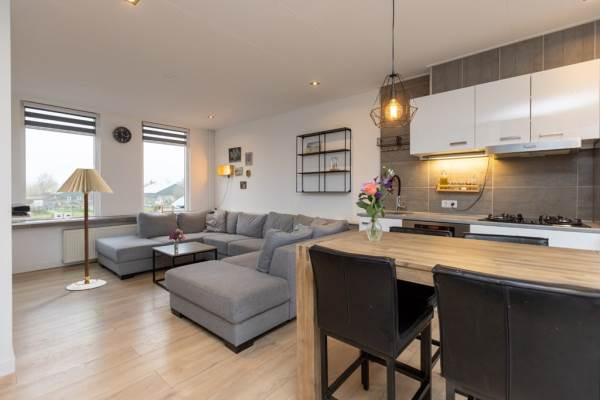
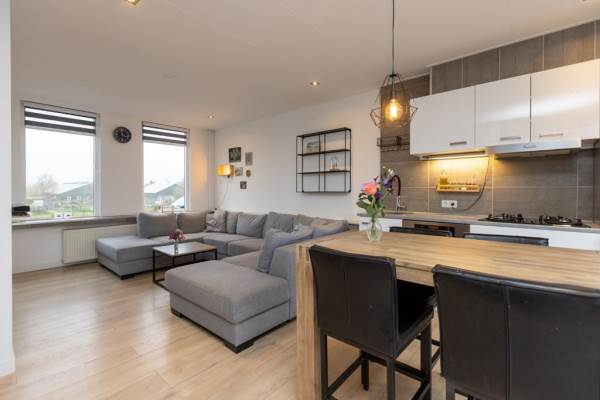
- floor lamp [56,167,114,291]
